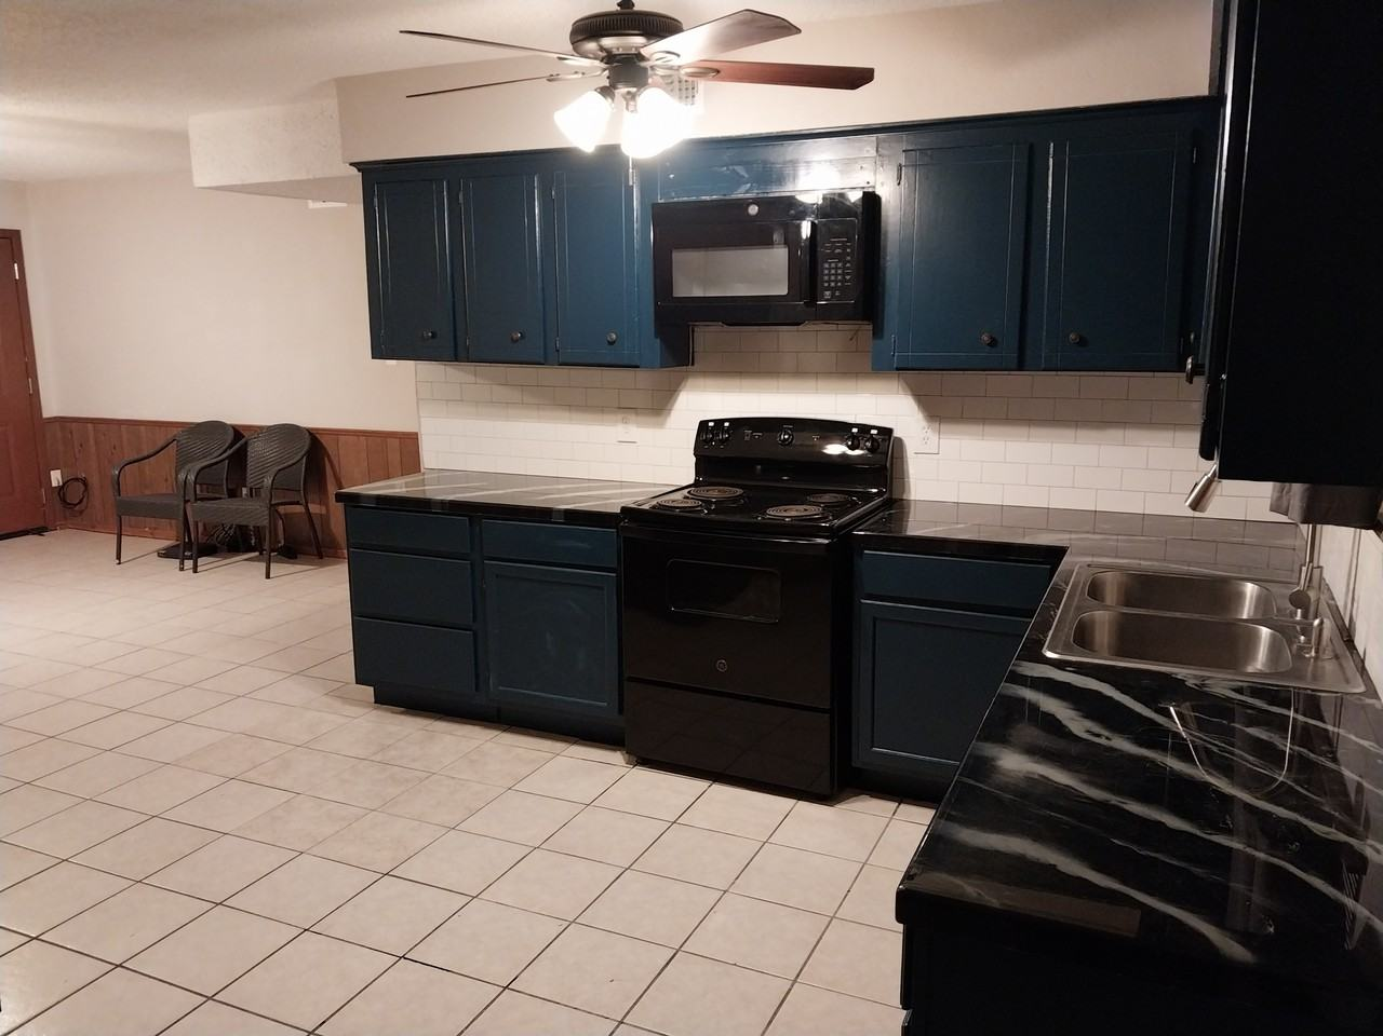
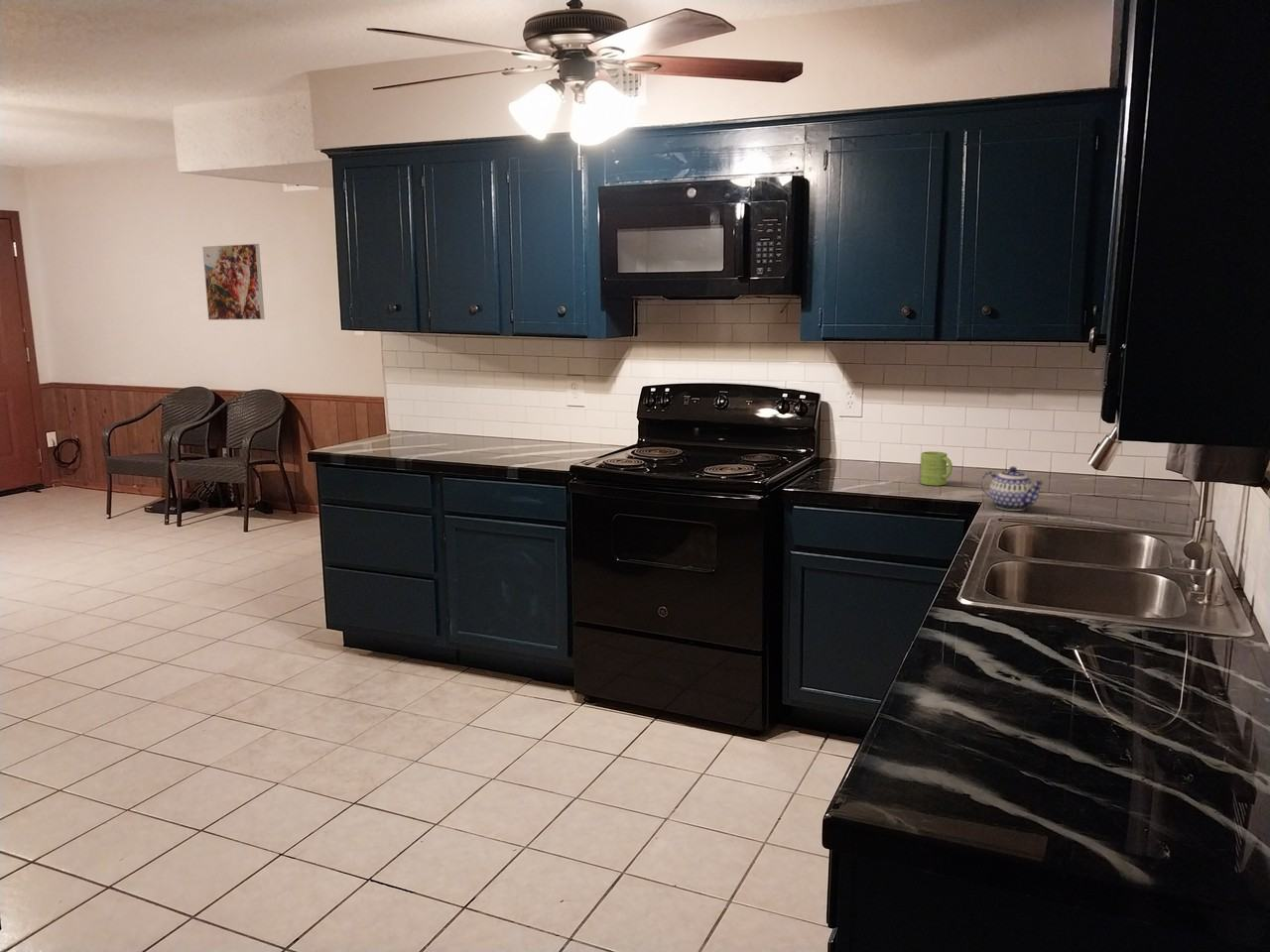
+ mug [919,450,953,487]
+ teapot [980,466,1045,512]
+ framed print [201,243,266,321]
